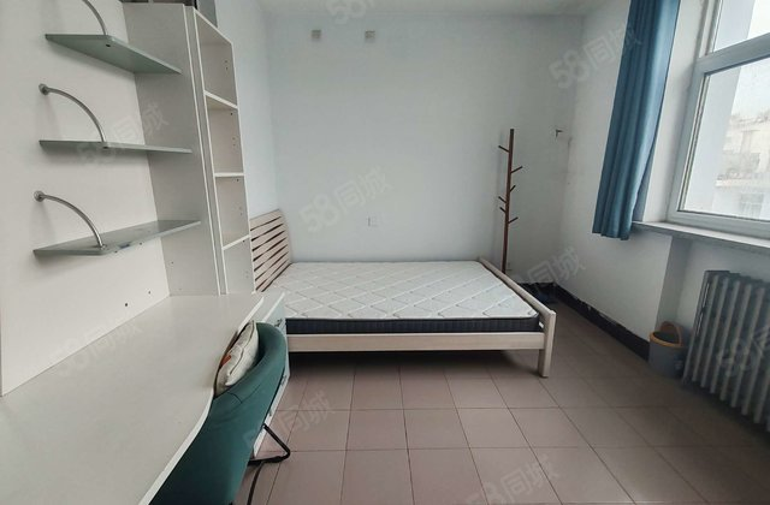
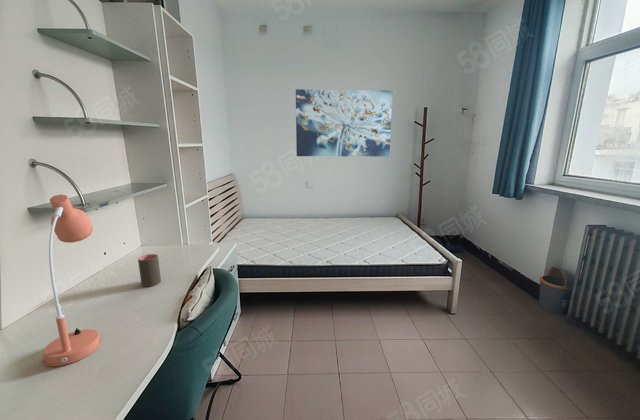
+ wall art [295,88,394,157]
+ desk lamp [42,194,102,367]
+ cup [137,253,162,288]
